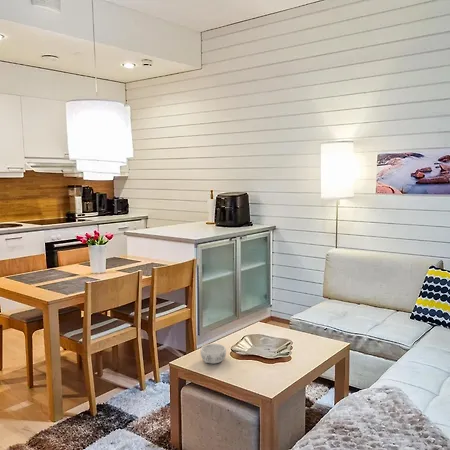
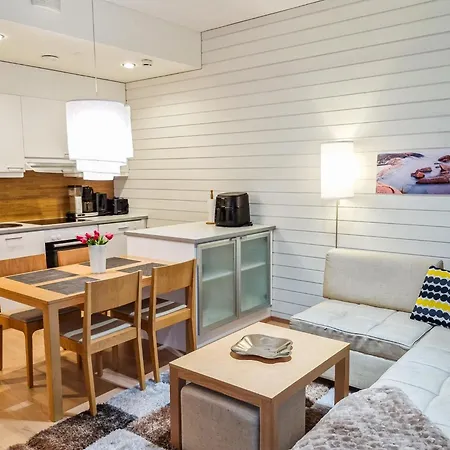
- decorative bowl [199,343,227,364]
